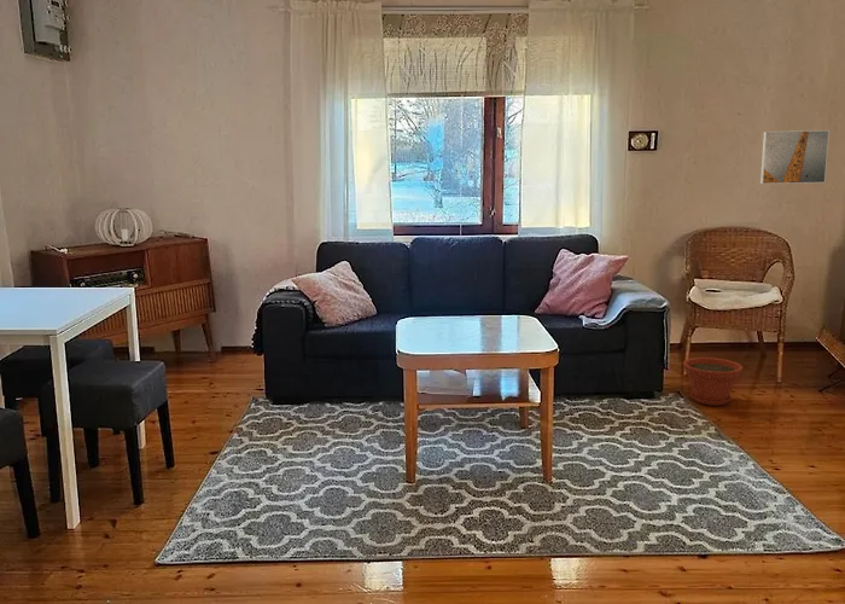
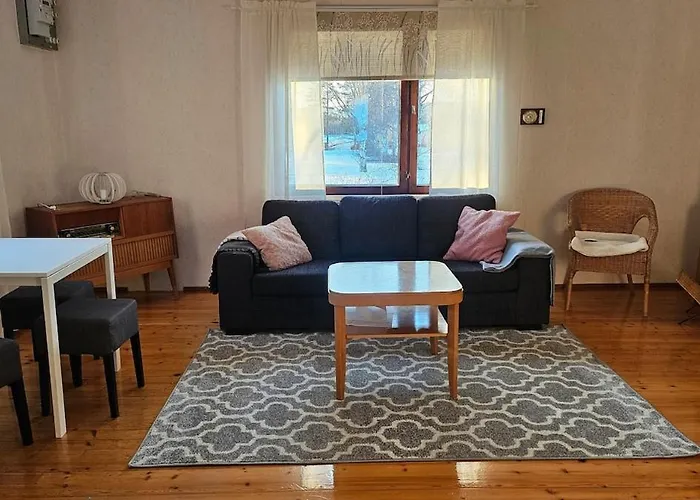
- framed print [759,129,831,185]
- plant pot [682,356,744,407]
